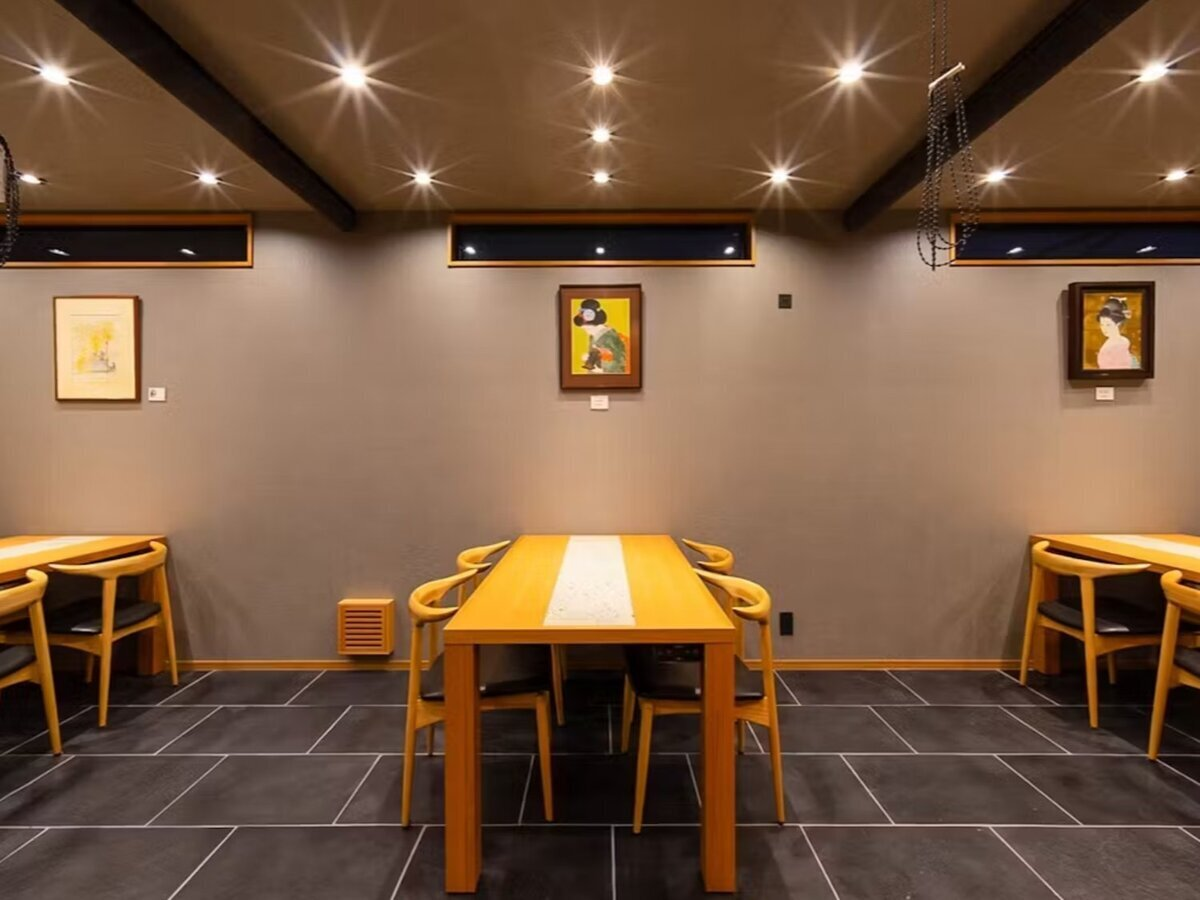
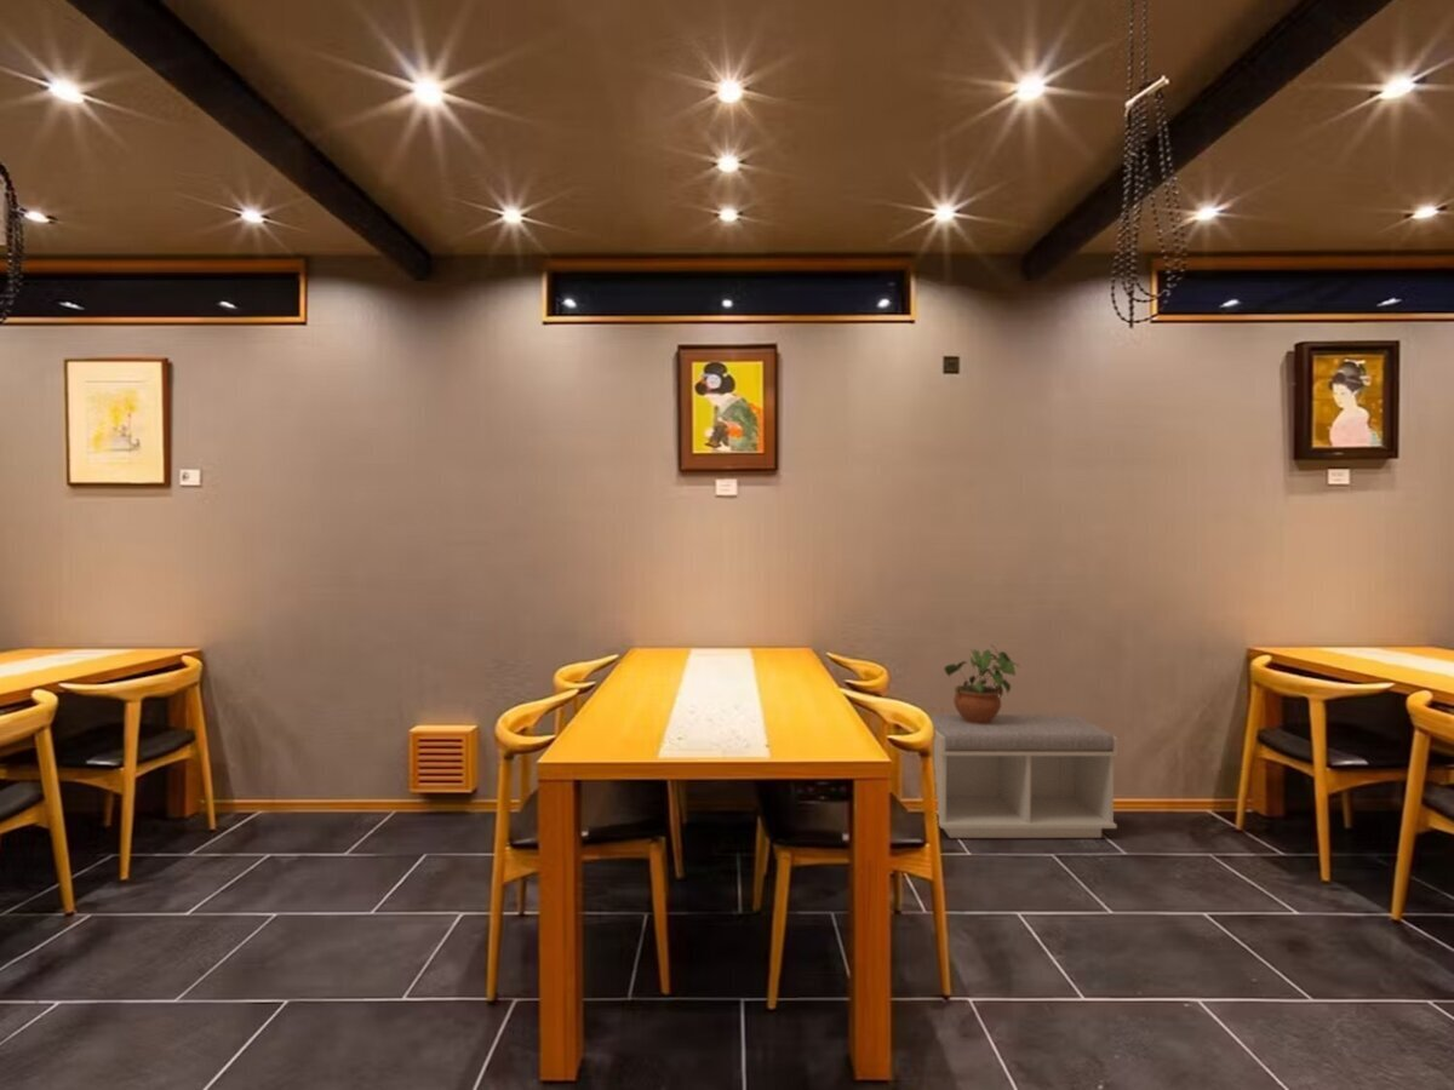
+ bench [917,713,1118,839]
+ potted plant [944,643,1021,724]
